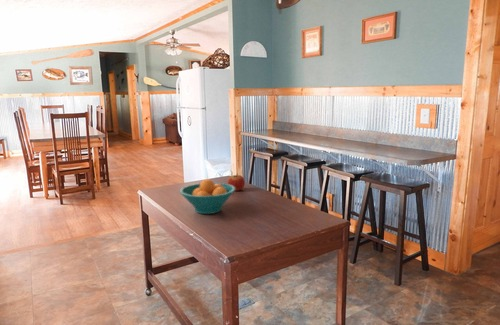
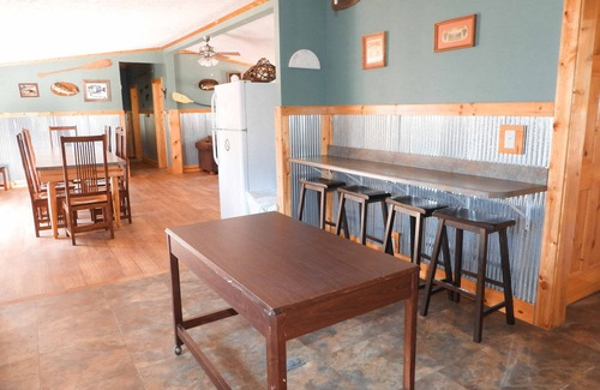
- apple [227,173,246,192]
- fruit bowl [179,178,236,215]
